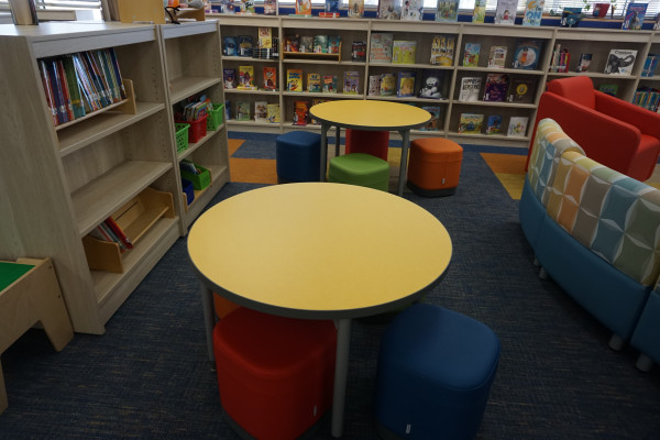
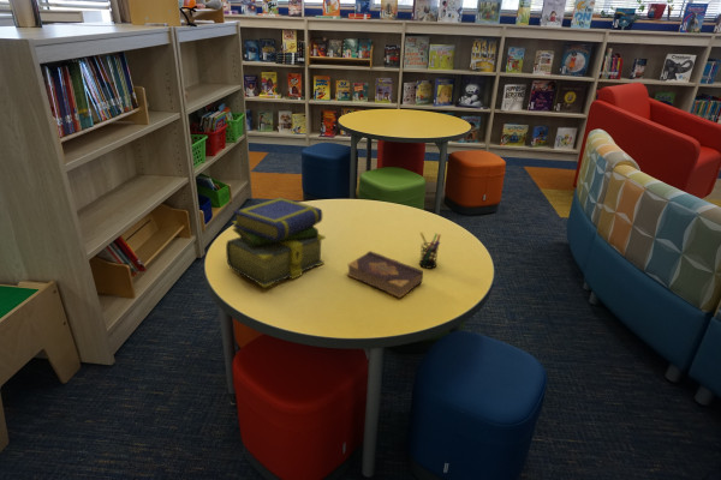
+ stack of books [225,196,327,289]
+ pen holder [418,232,442,270]
+ book [346,250,424,299]
